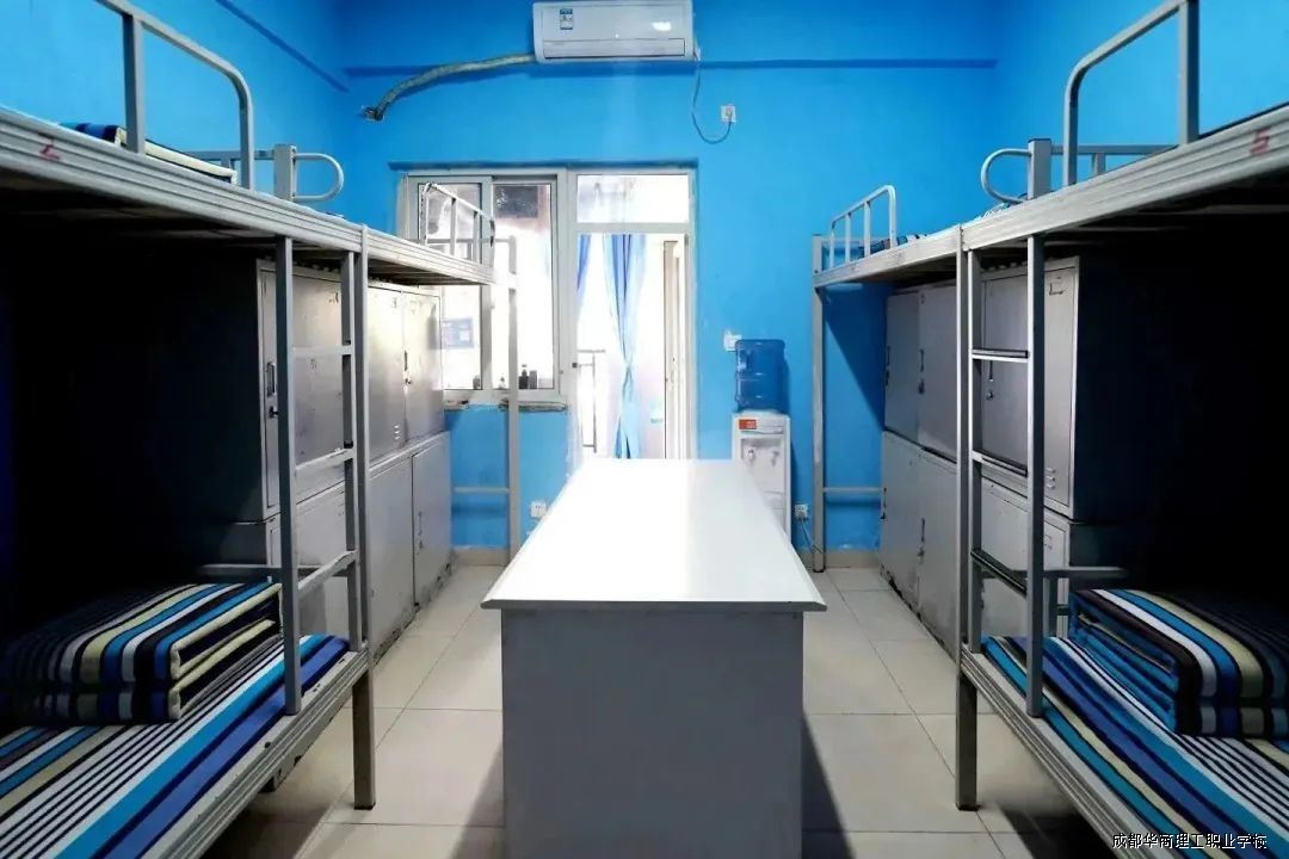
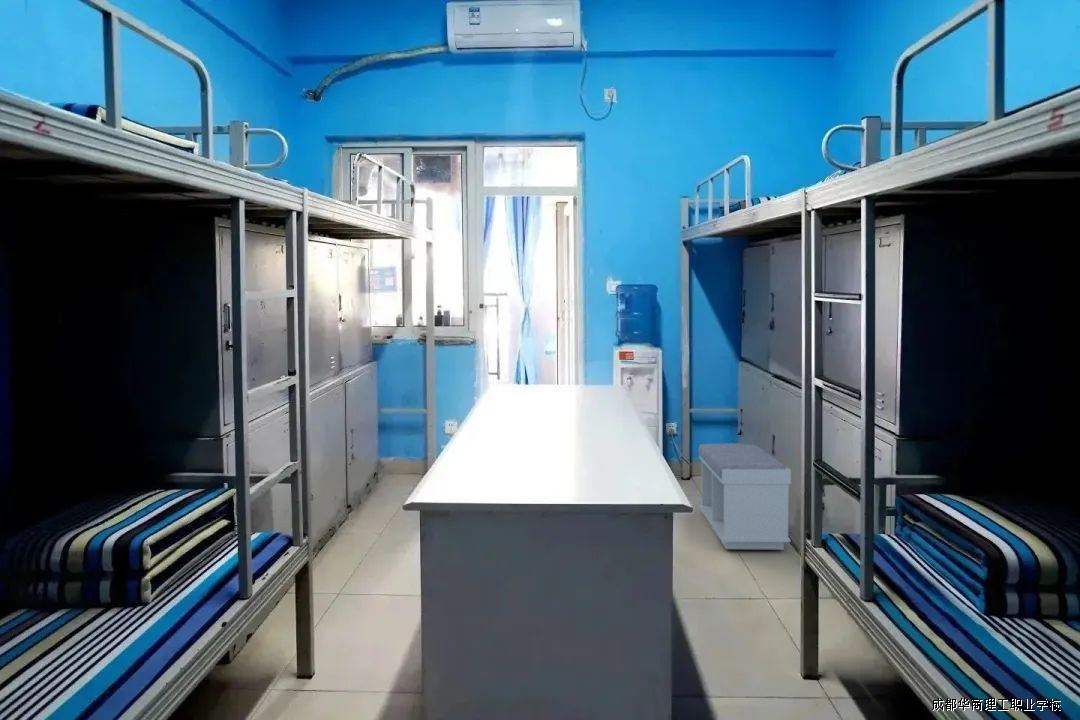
+ bench [698,442,792,550]
